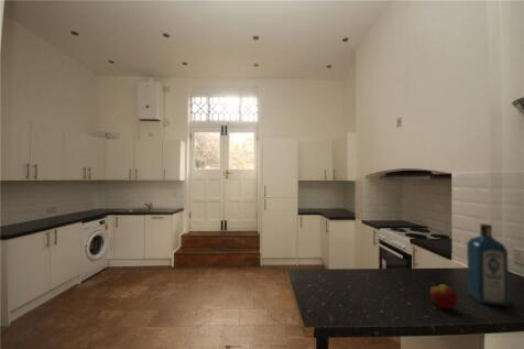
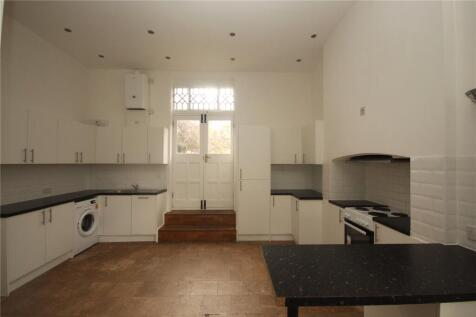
- apple [428,281,459,309]
- liquor [466,222,510,307]
